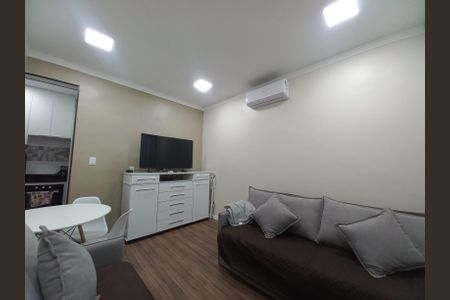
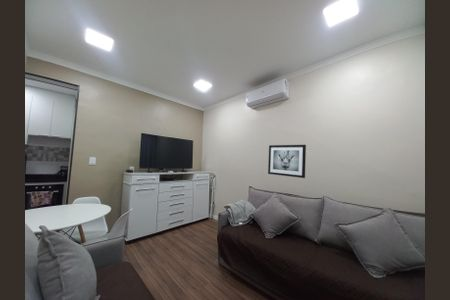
+ wall art [267,144,307,179]
